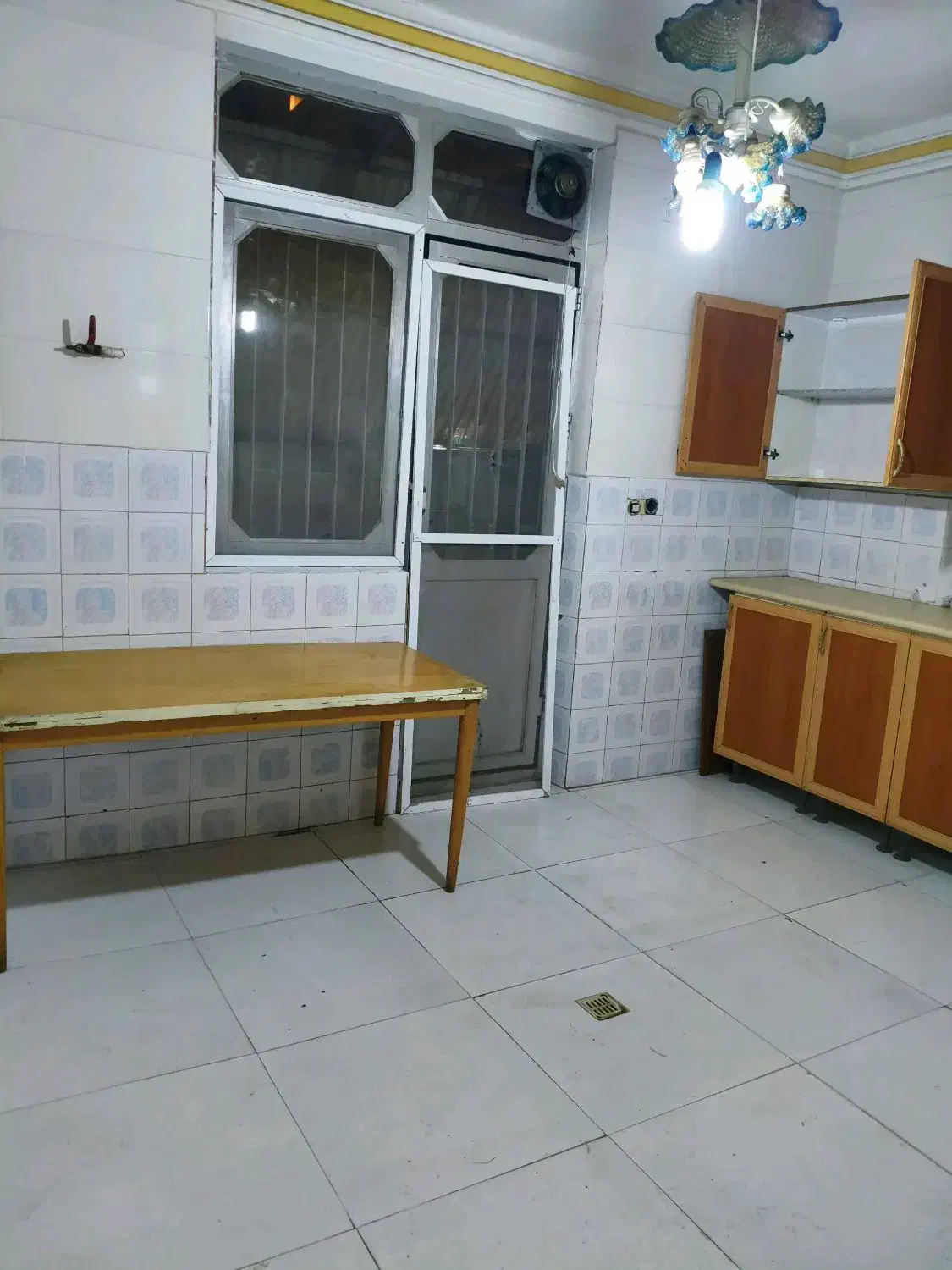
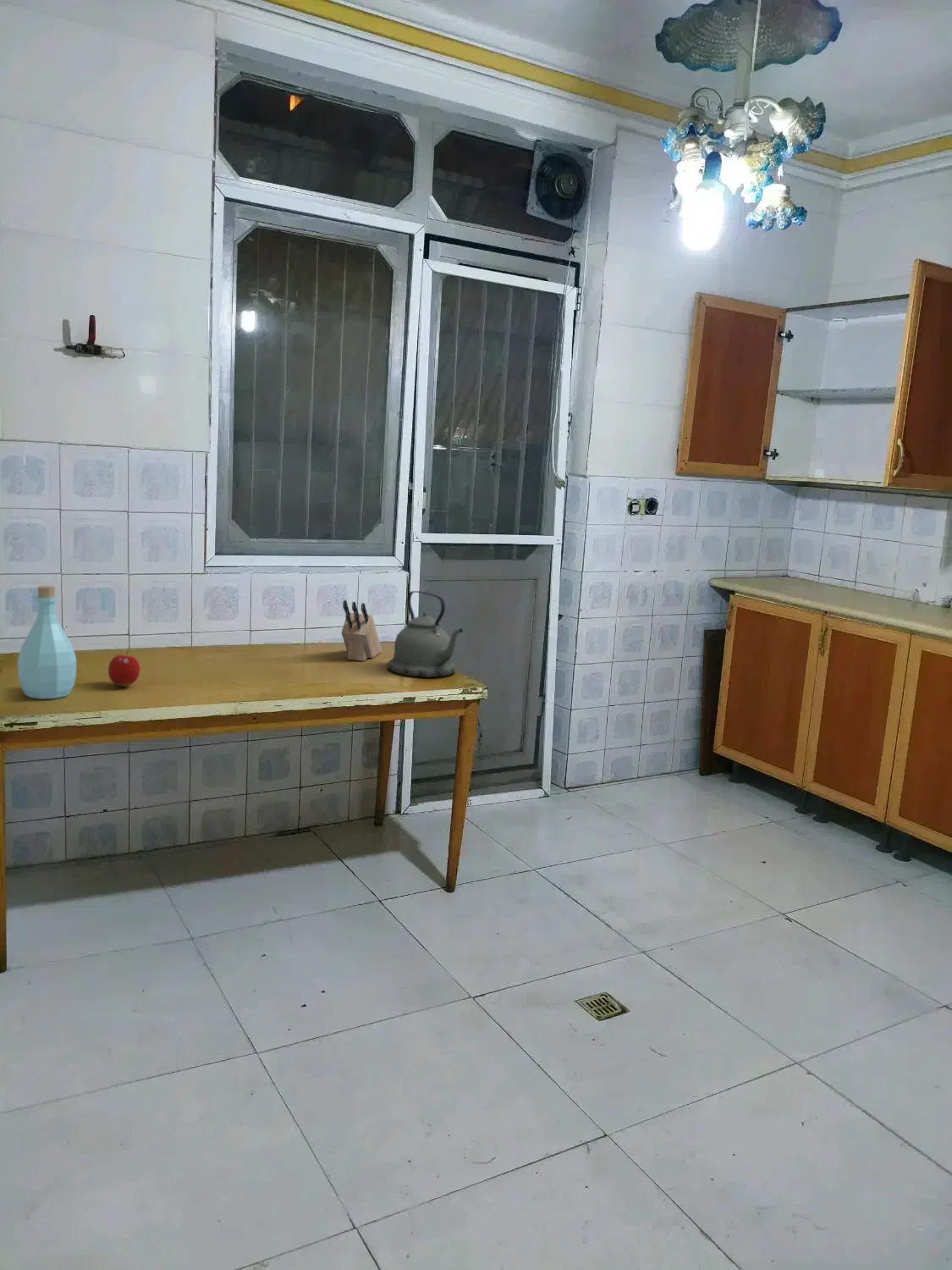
+ knife block [341,599,382,662]
+ kettle [387,590,464,678]
+ bottle [17,585,77,700]
+ fruit [107,649,141,687]
